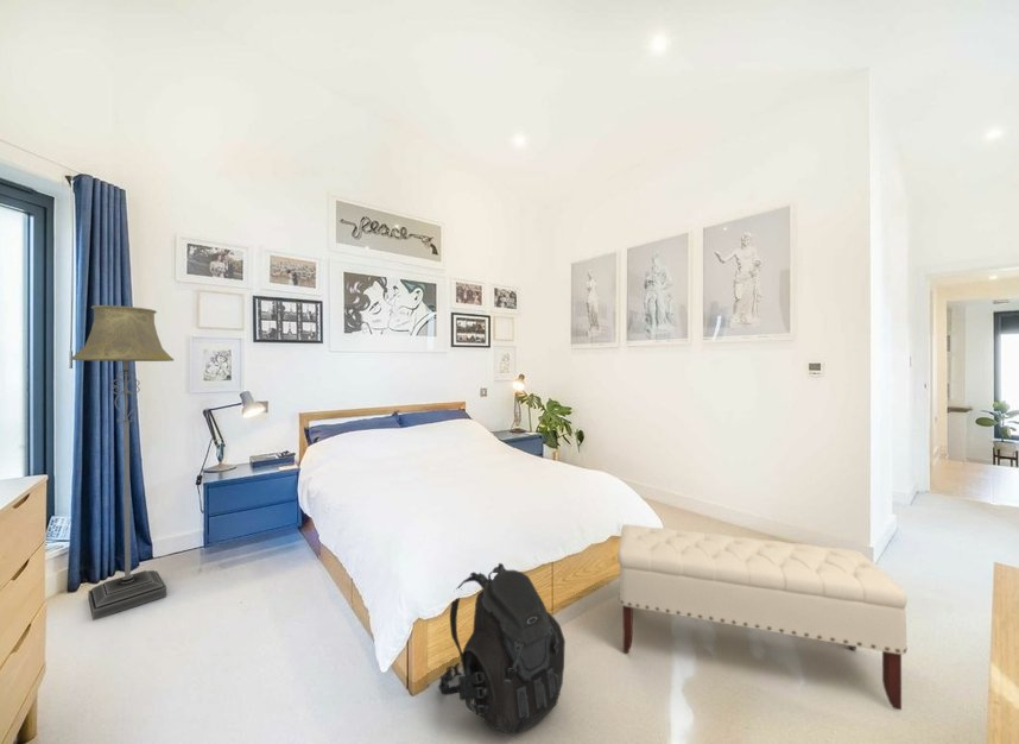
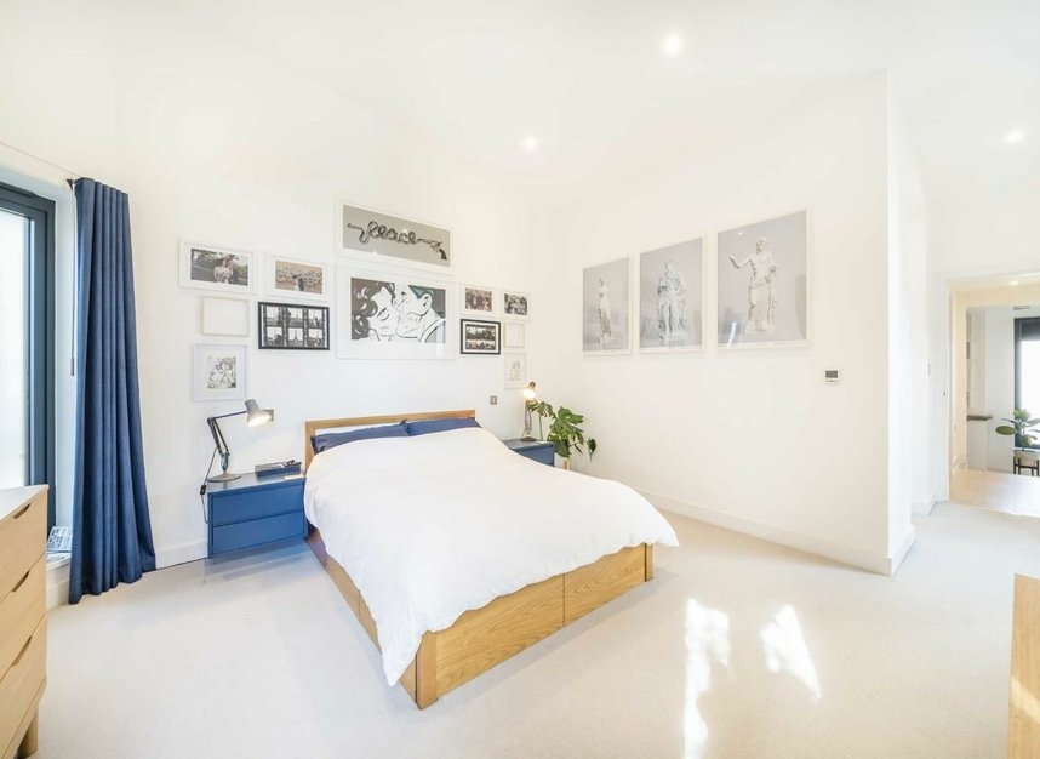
- floor lamp [70,304,175,622]
- bench [616,523,909,712]
- backpack [438,562,567,737]
